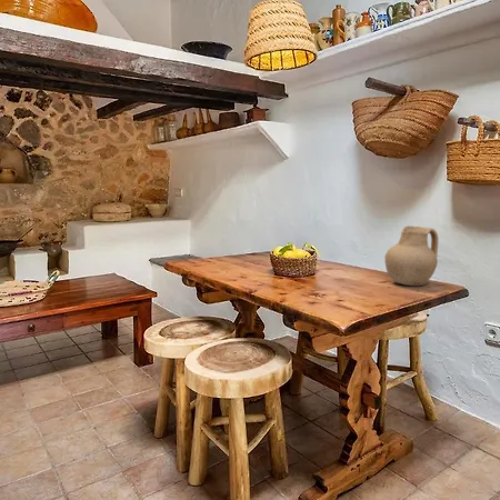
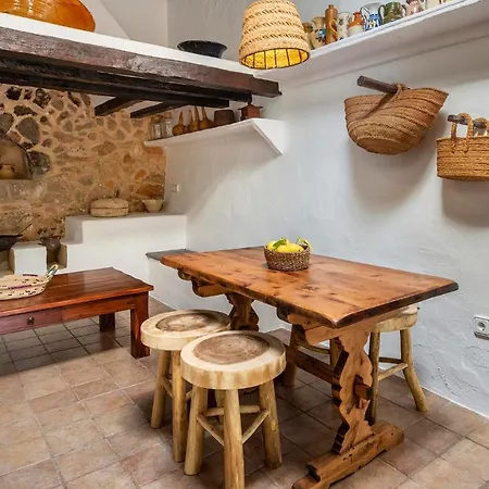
- ceramic pitcher [383,224,440,287]
